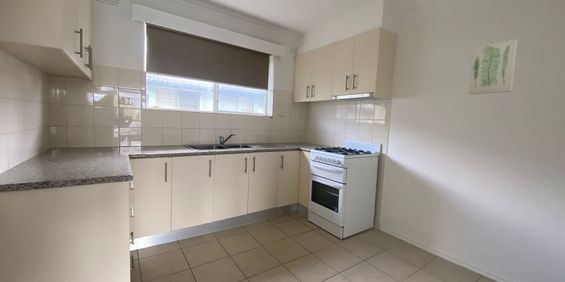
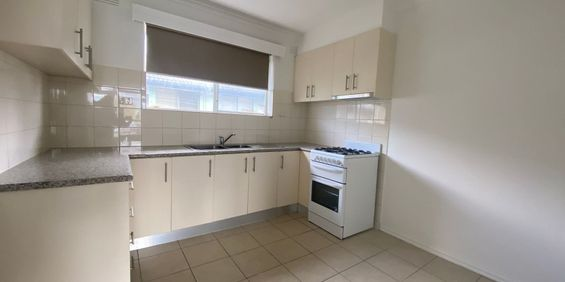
- wall art [468,38,518,95]
